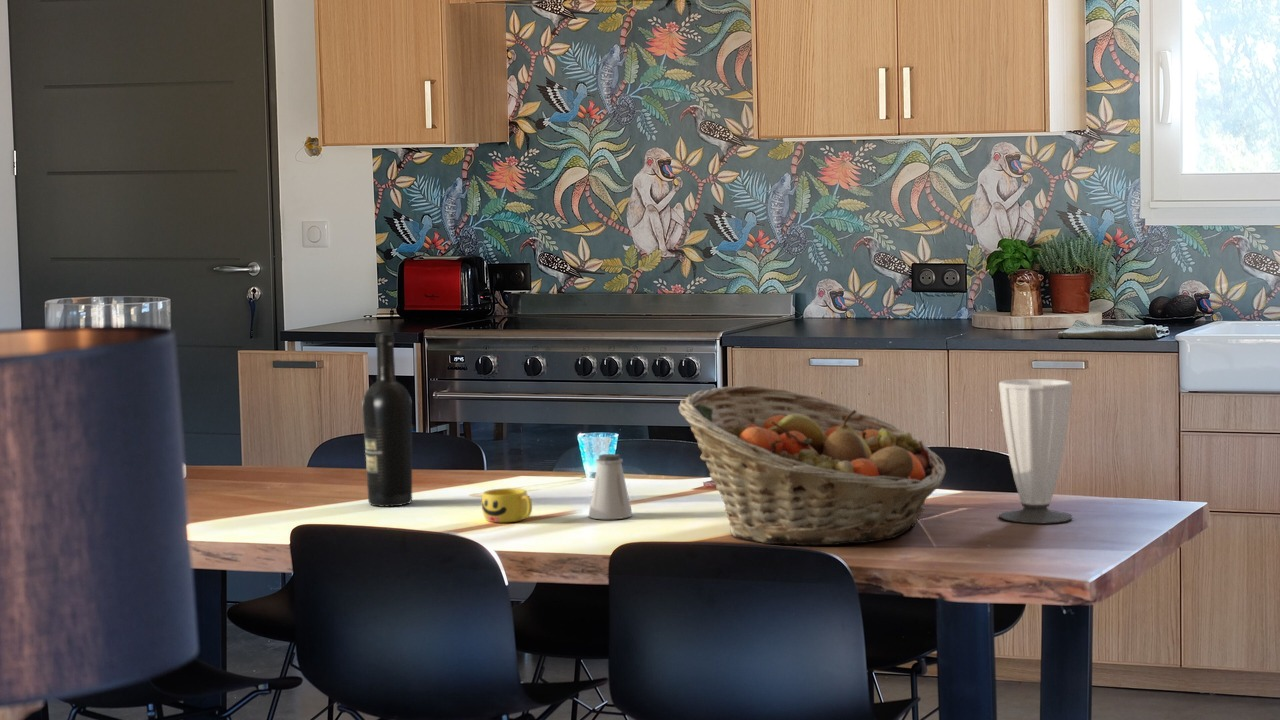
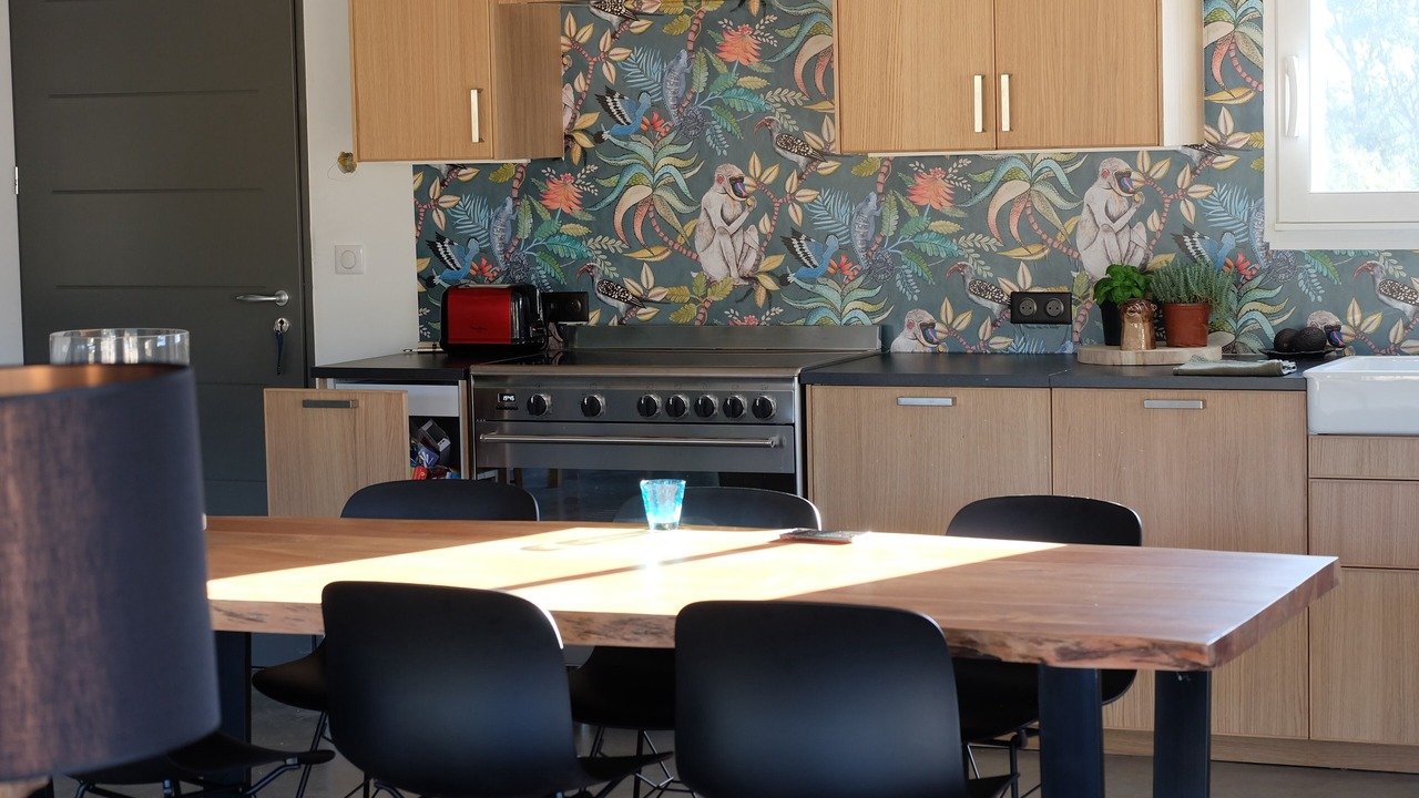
- cup [481,487,533,523]
- fruit basket [678,384,947,546]
- cup [998,378,1073,524]
- saltshaker [588,453,633,520]
- wine bottle [362,332,413,508]
